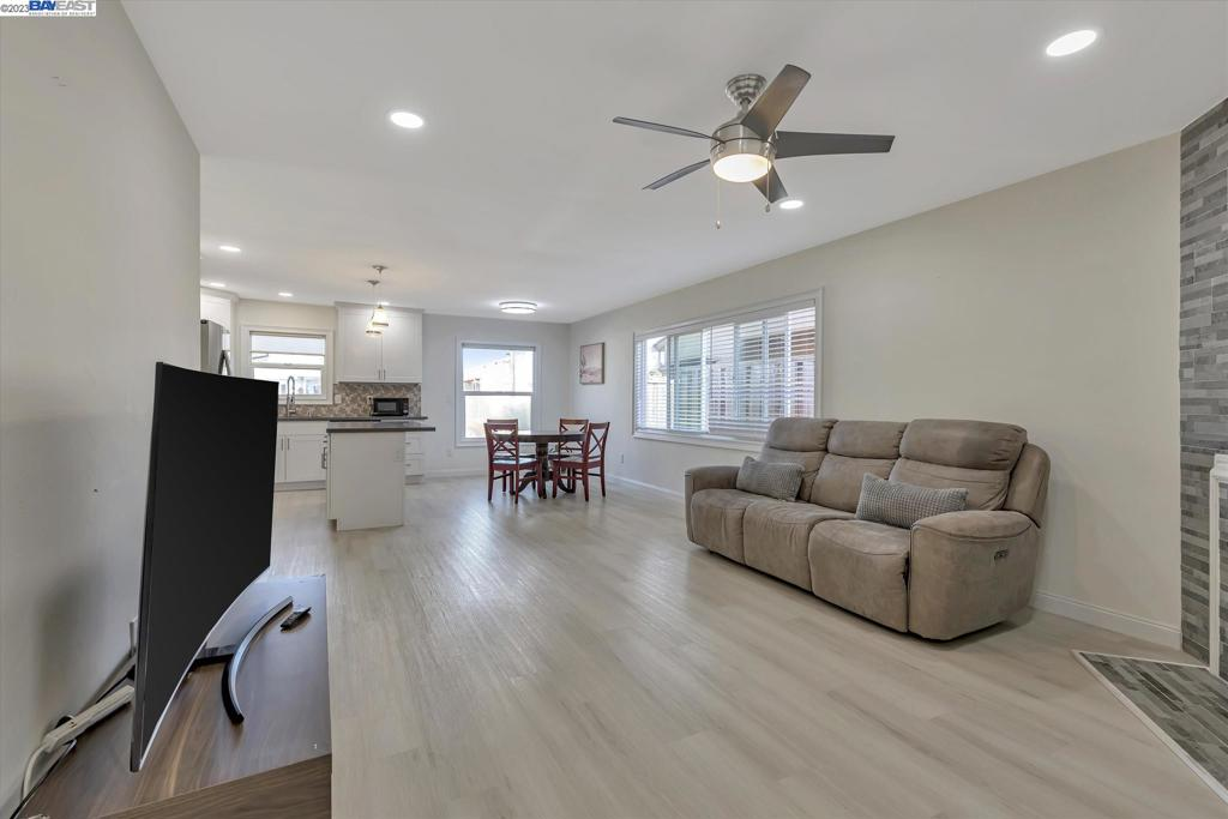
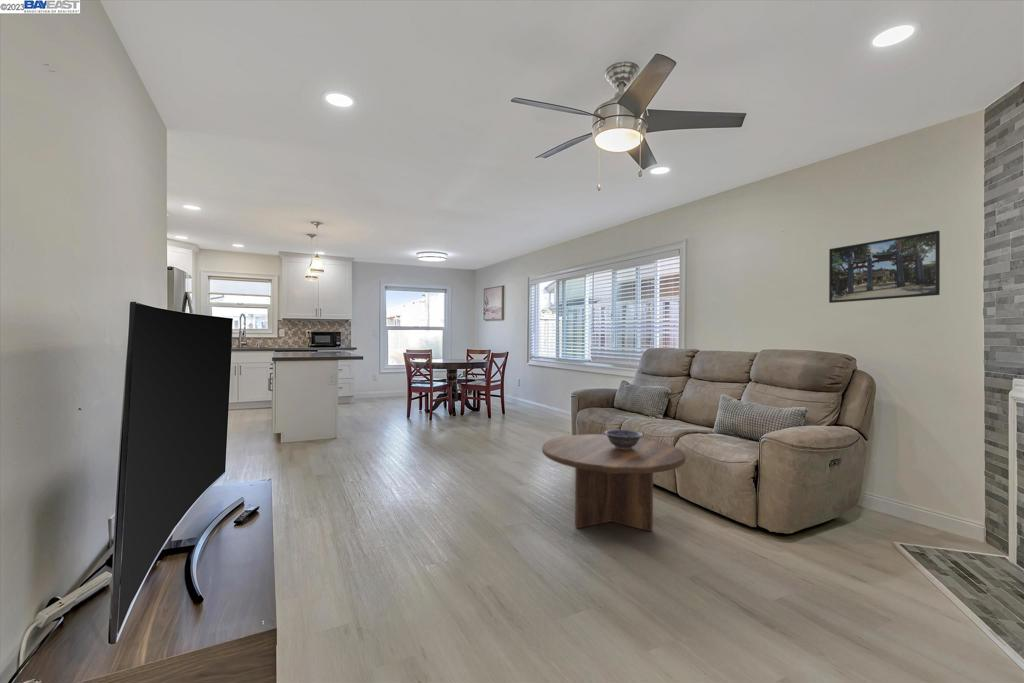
+ coffee table [541,433,687,532]
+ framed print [828,230,941,304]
+ decorative bowl [603,429,644,450]
